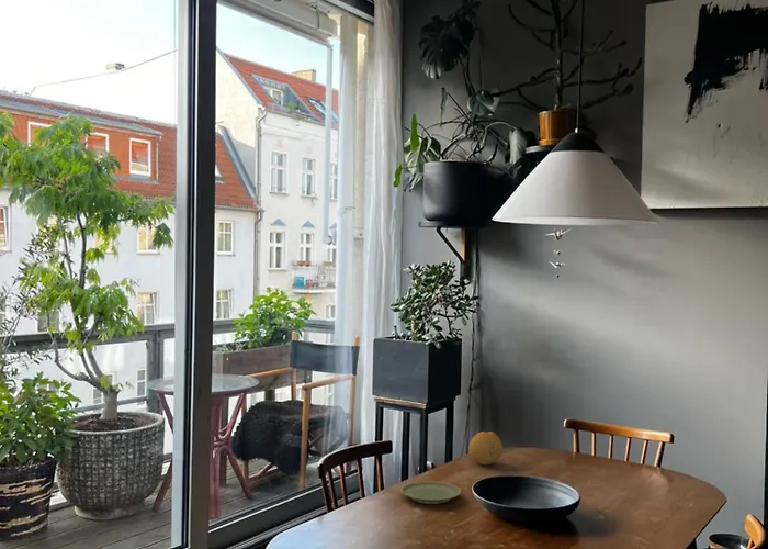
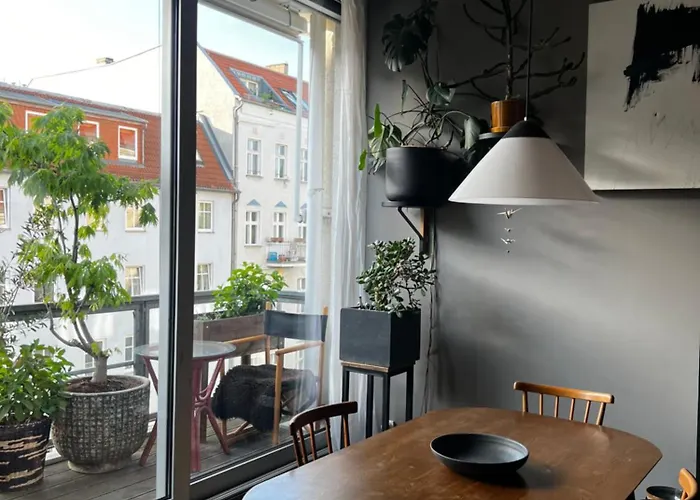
- plate [399,481,462,505]
- fruit [468,430,504,466]
